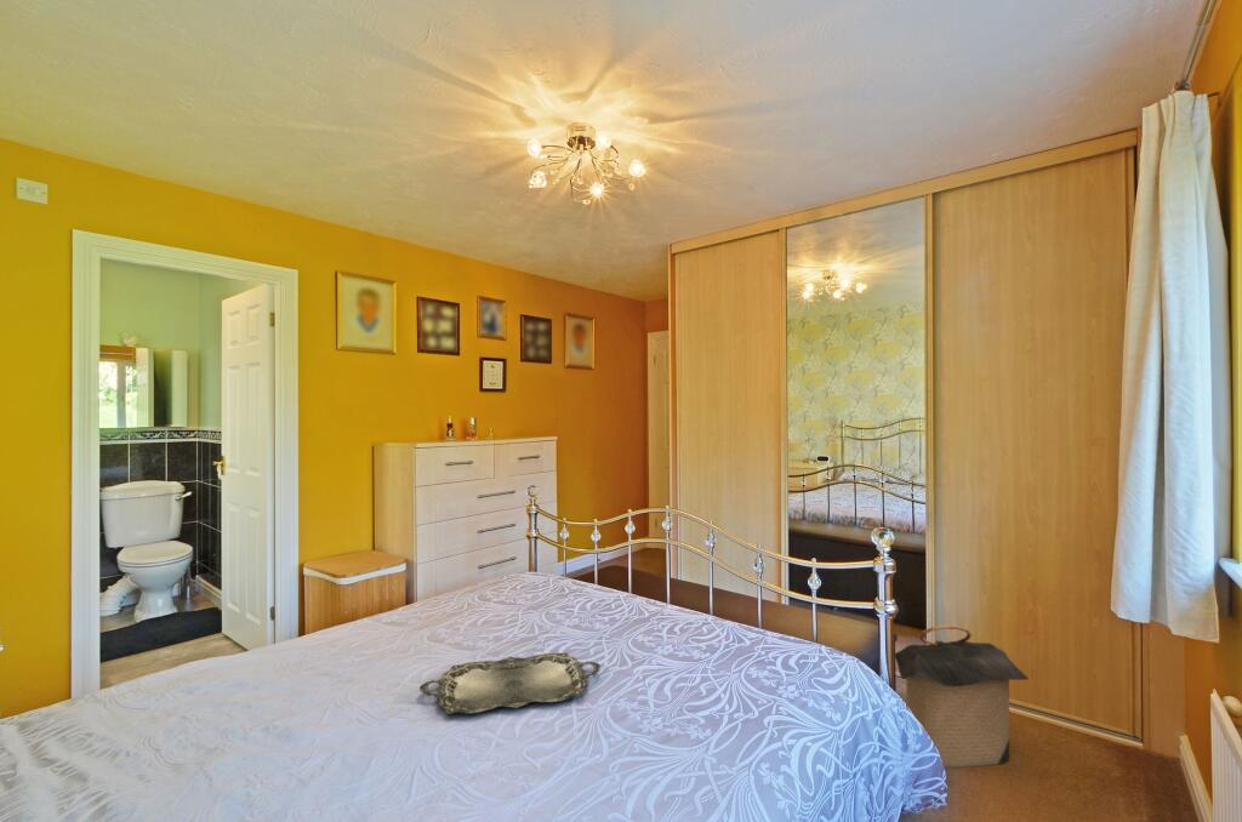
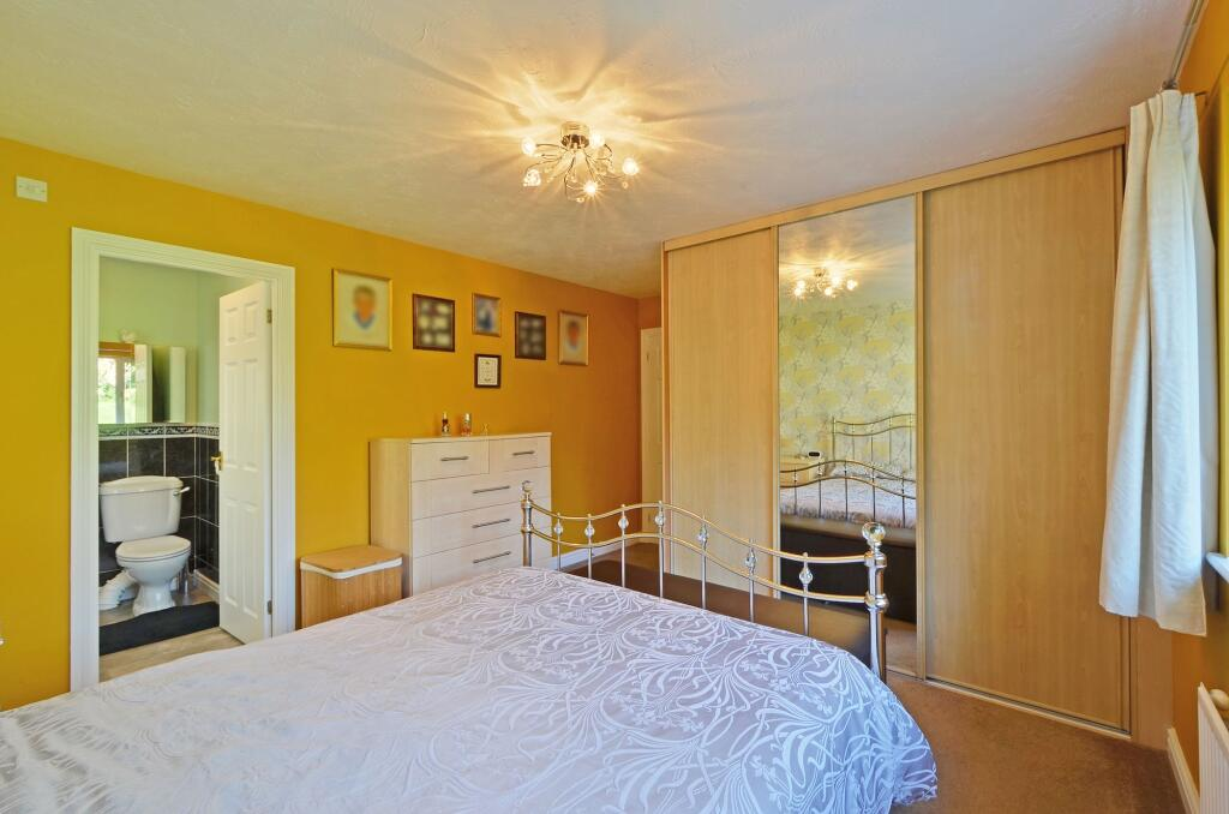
- serving tray [418,652,602,715]
- laundry hamper [894,624,1030,769]
